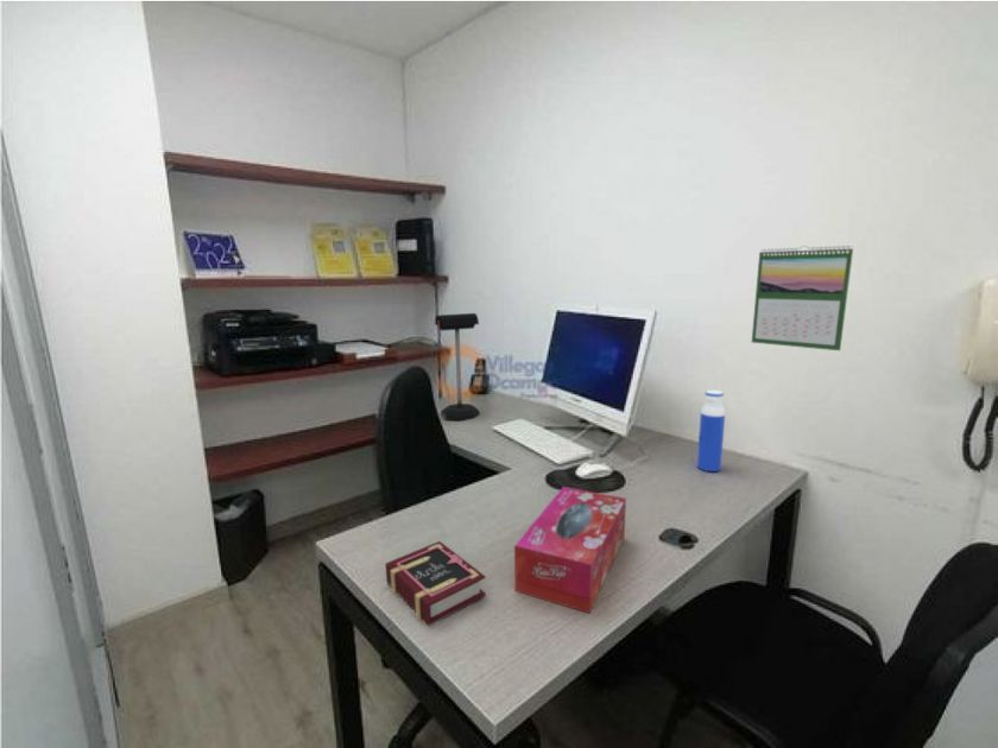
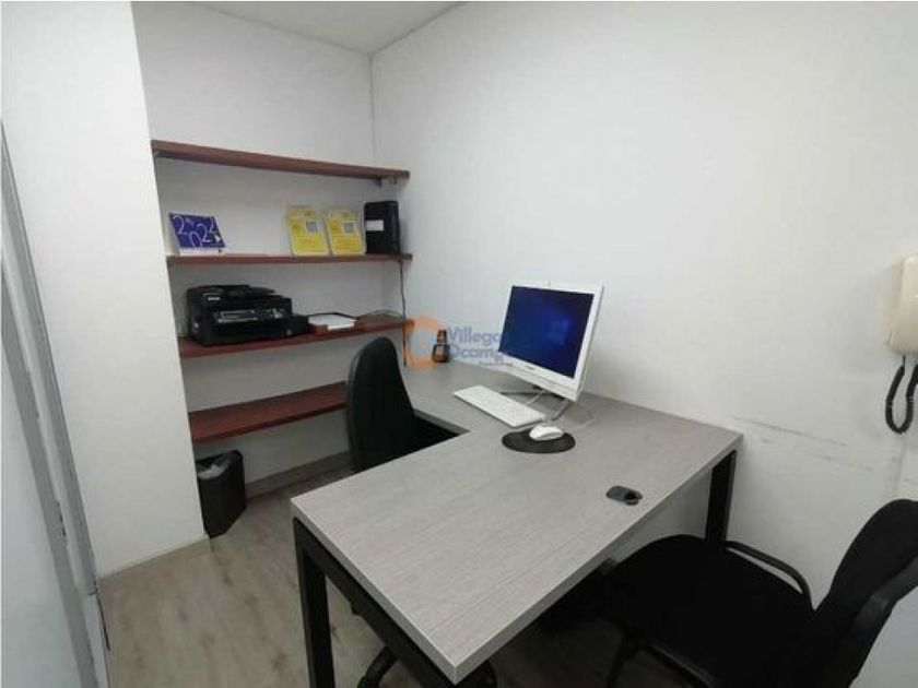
- book [384,540,487,627]
- water bottle [696,388,726,473]
- calendar [751,245,854,351]
- tissue box [513,486,627,614]
- mailbox [434,312,481,423]
